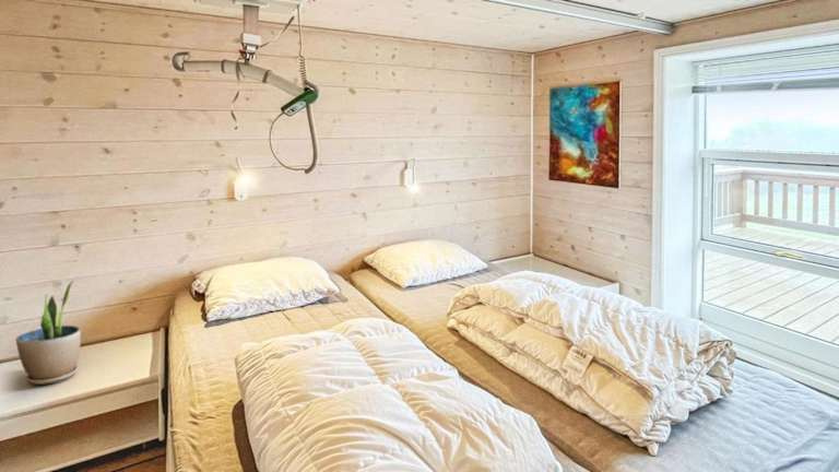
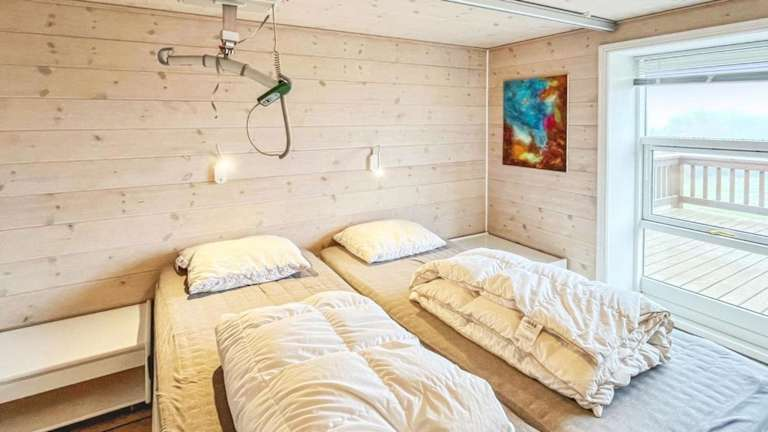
- potted plant [15,280,82,386]
